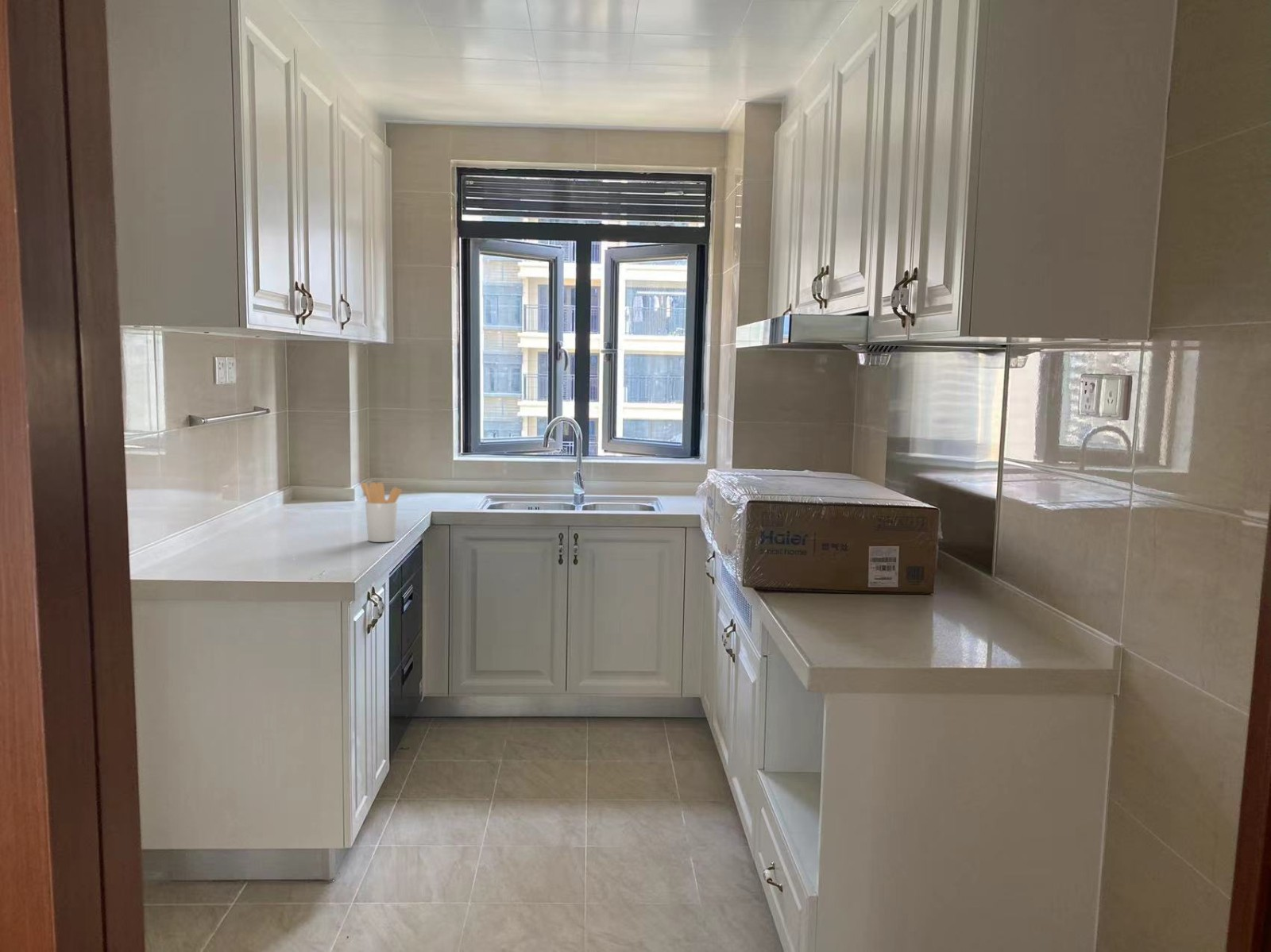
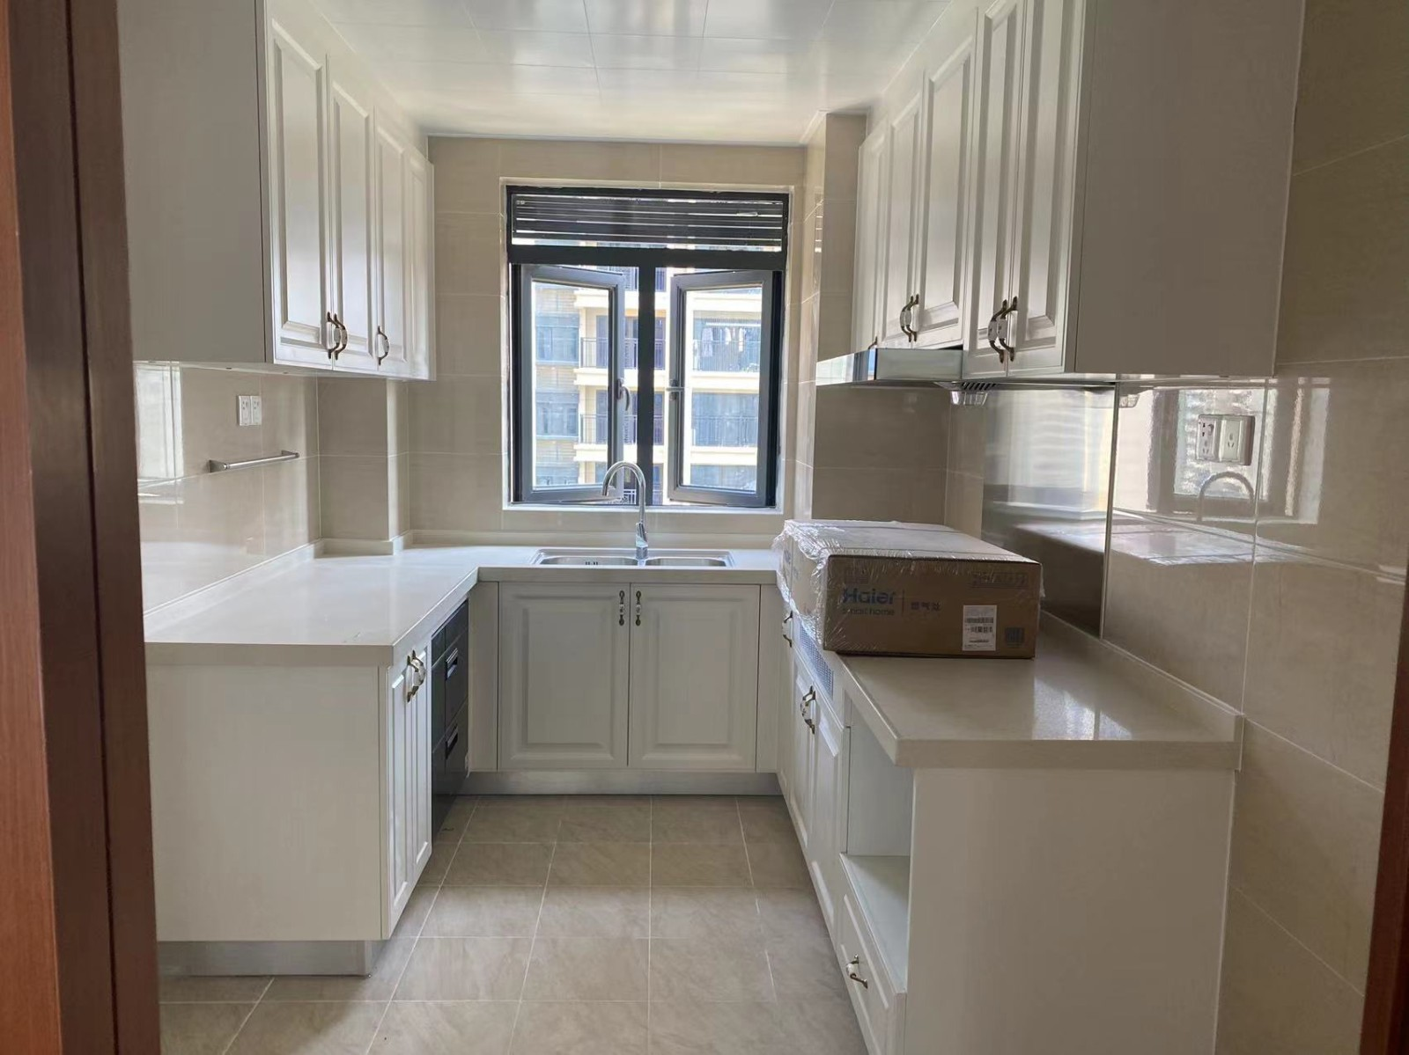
- utensil holder [360,482,402,543]
